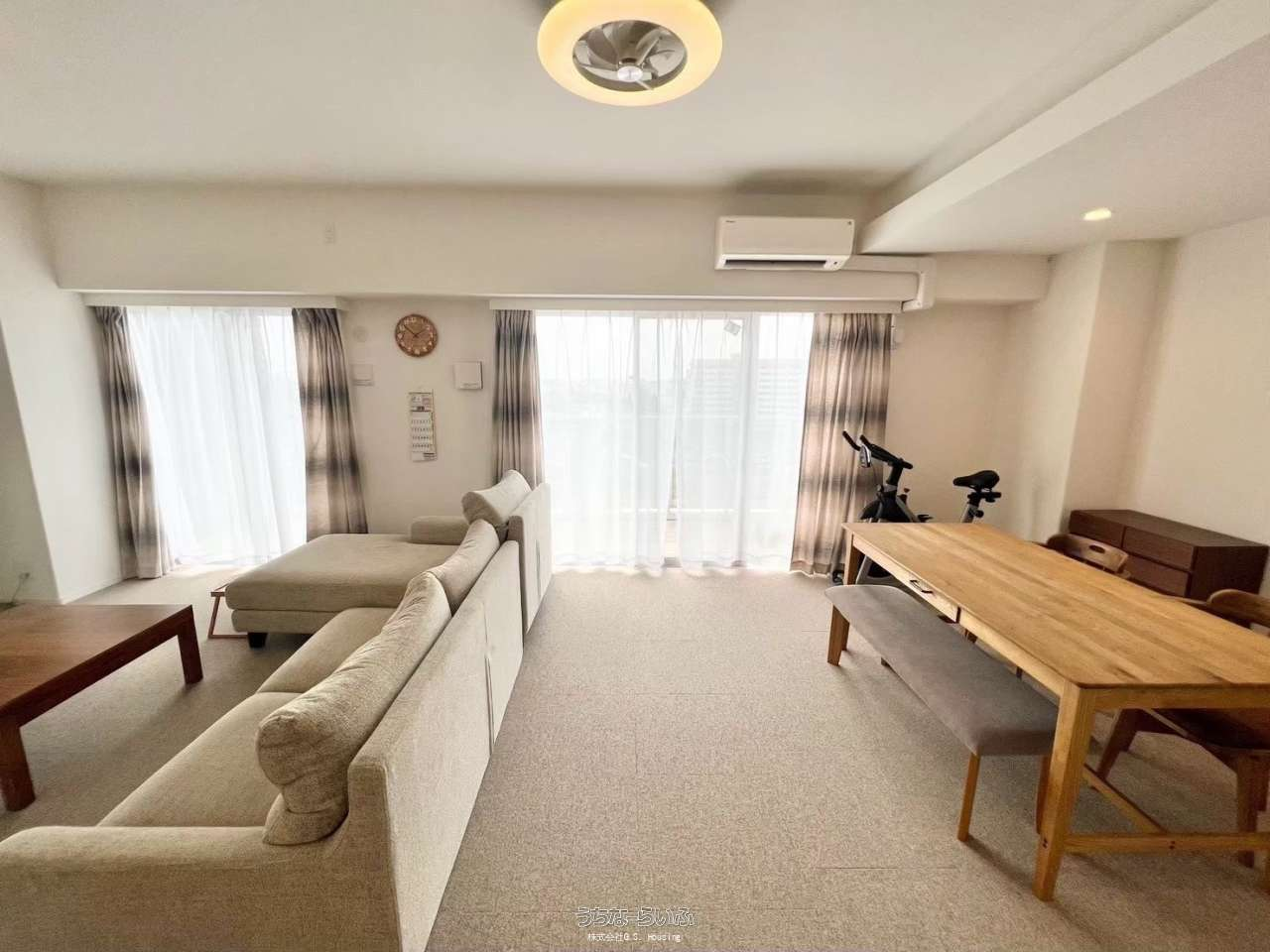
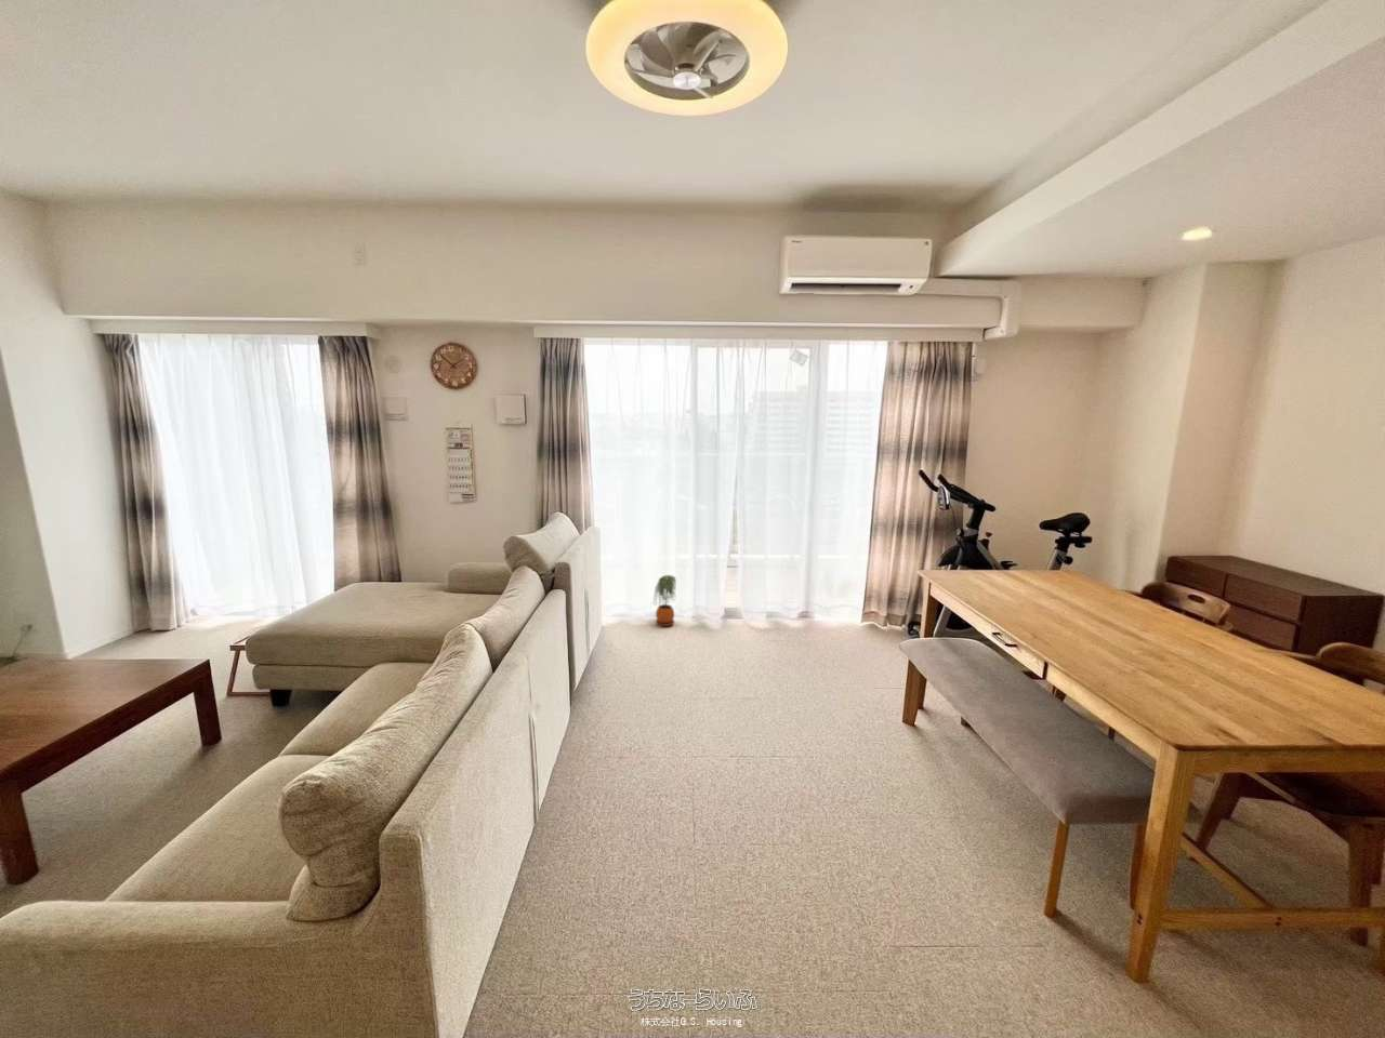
+ potted plant [651,575,677,627]
